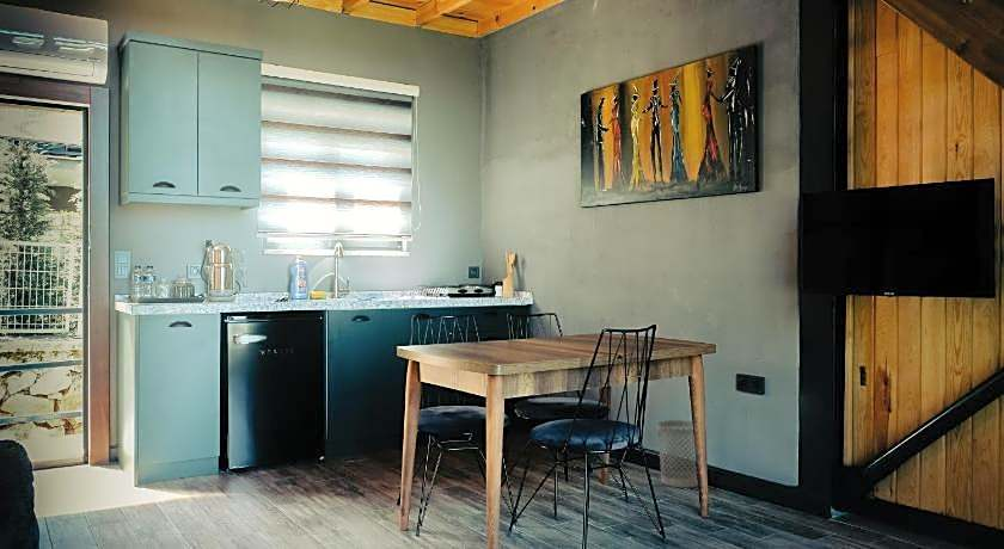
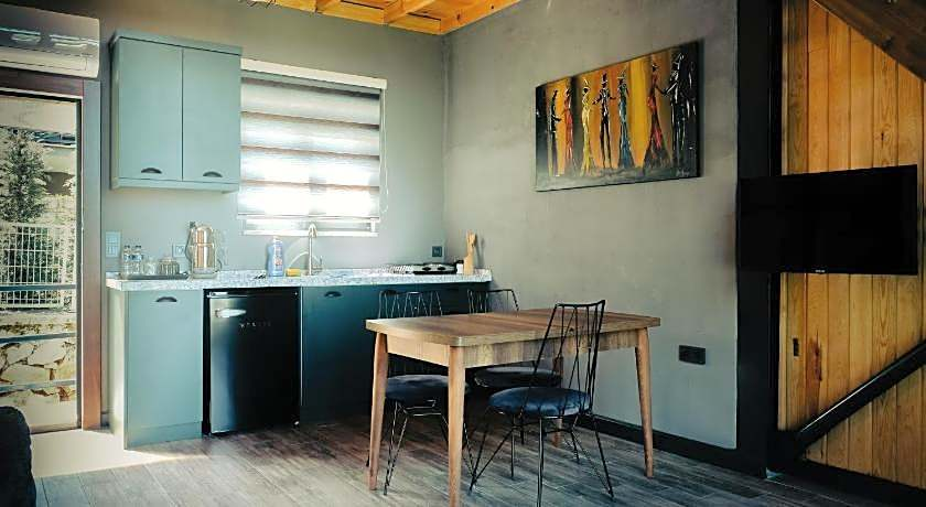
- wastebasket [656,419,699,488]
